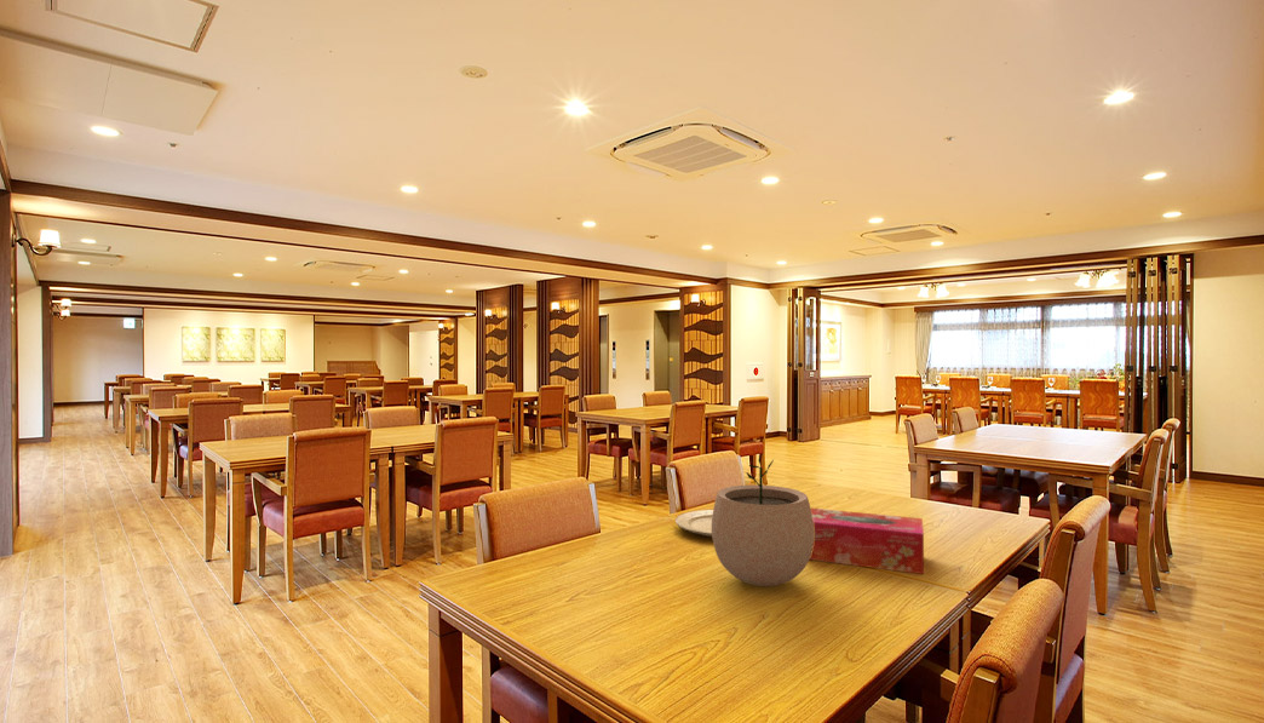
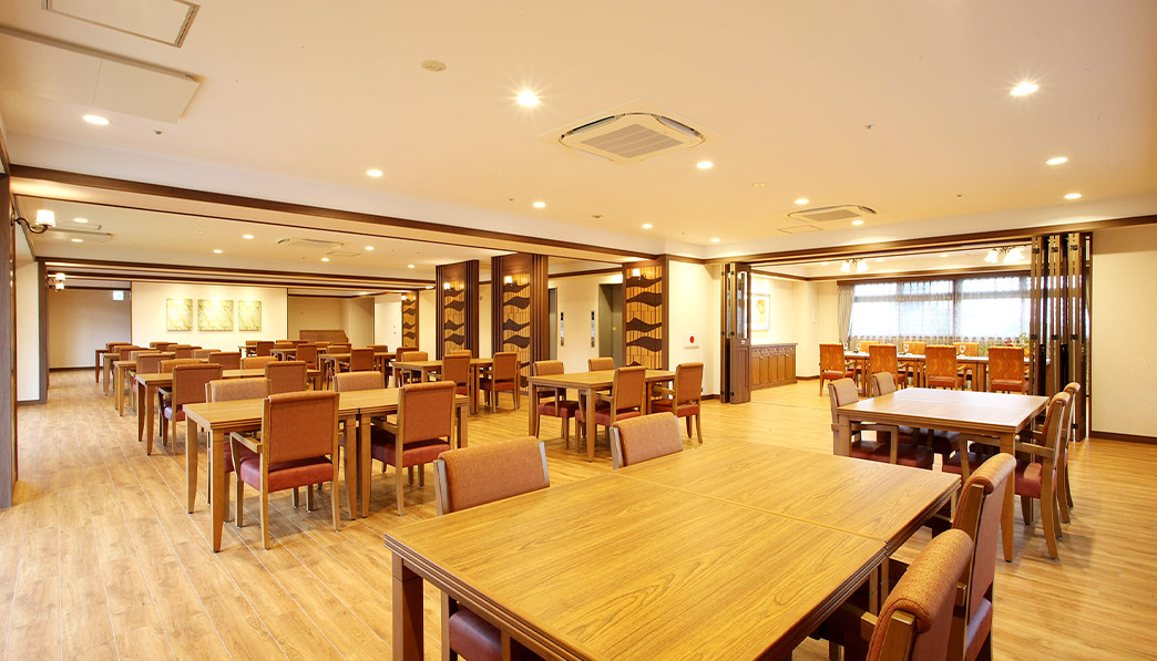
- plant pot [711,454,814,587]
- tissue box [809,506,925,575]
- chinaware [674,509,713,538]
